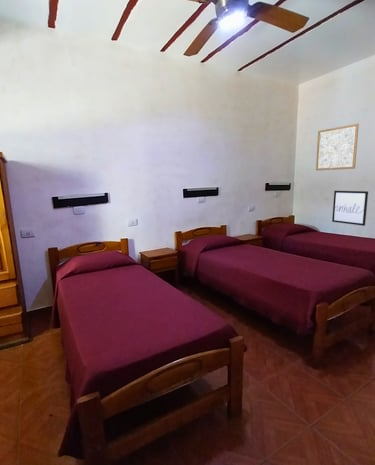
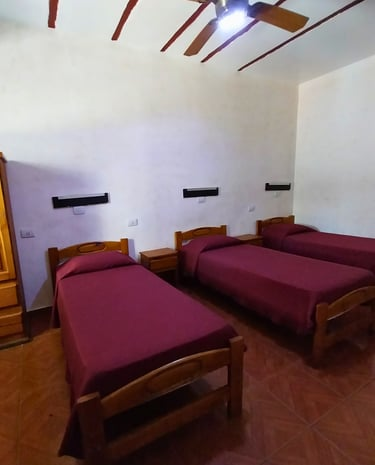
- wall art [315,123,360,172]
- wall art [331,190,369,227]
